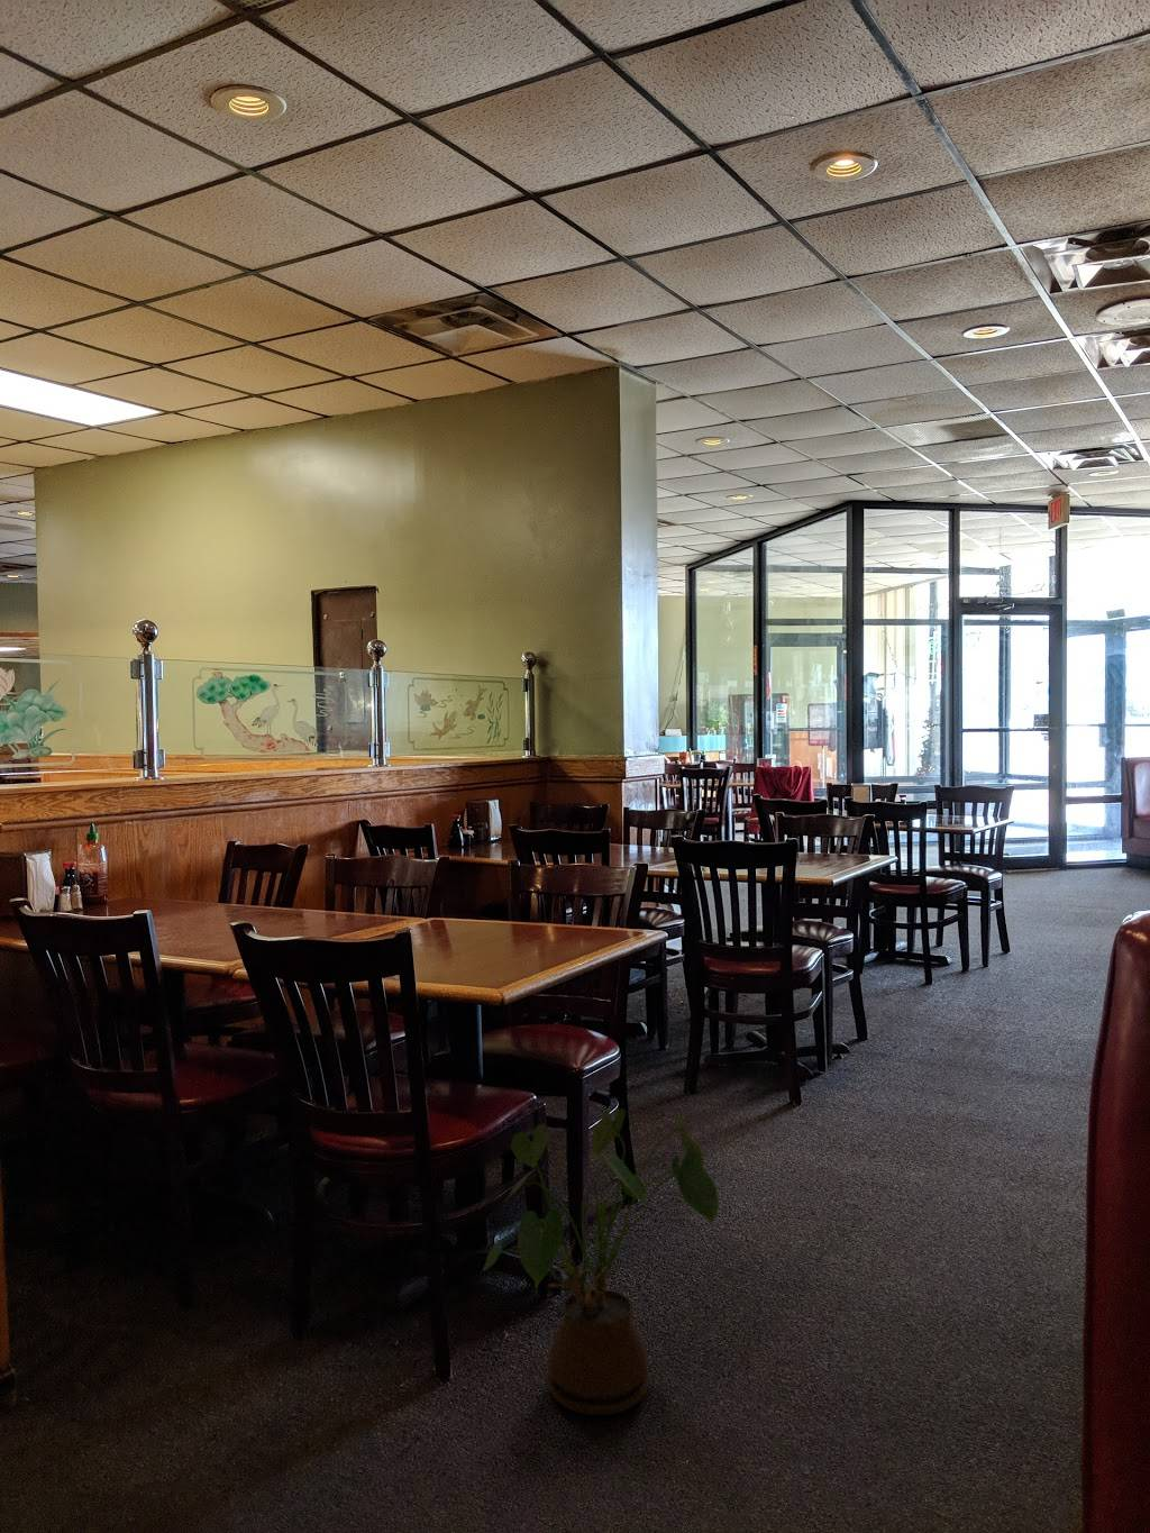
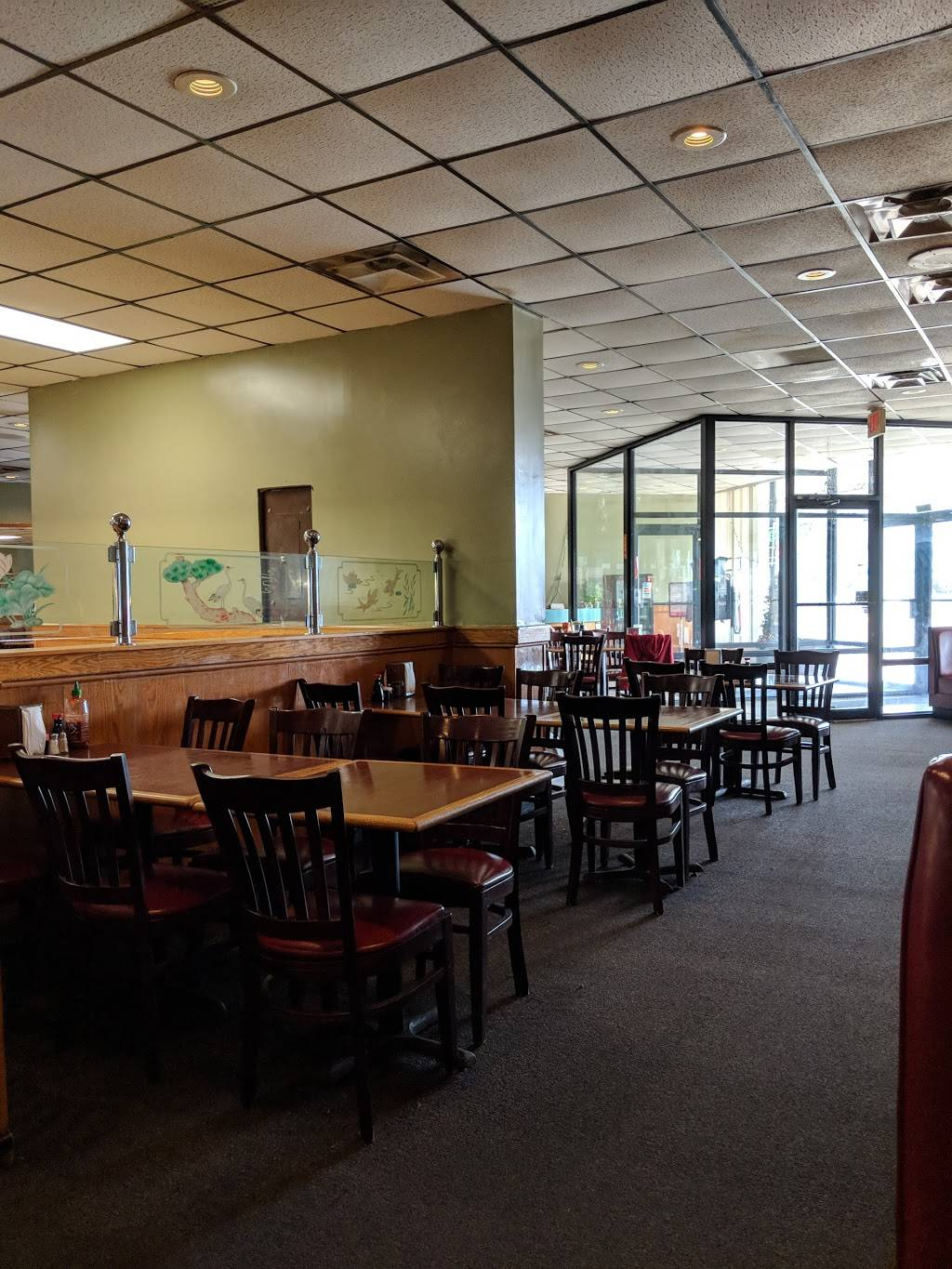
- house plant [481,1109,720,1416]
